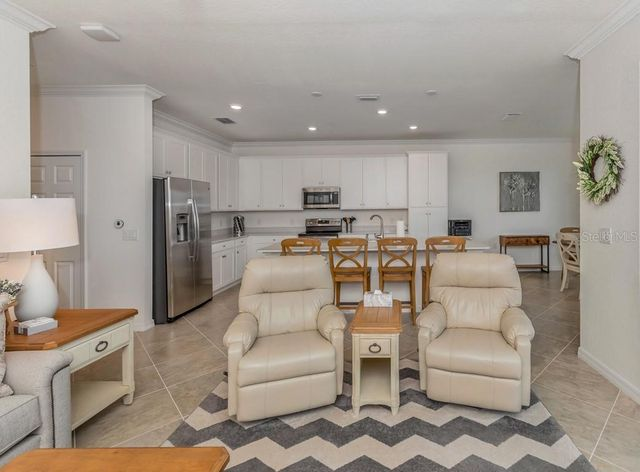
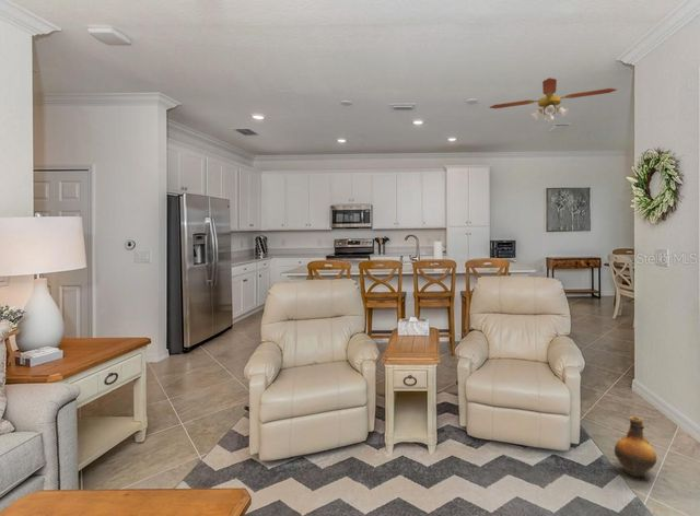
+ ceiling fan [488,77,618,122]
+ ceramic jug [614,415,657,478]
